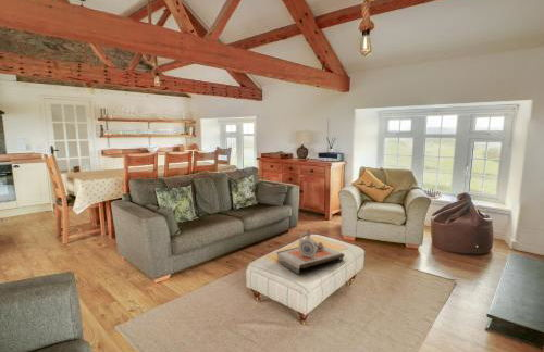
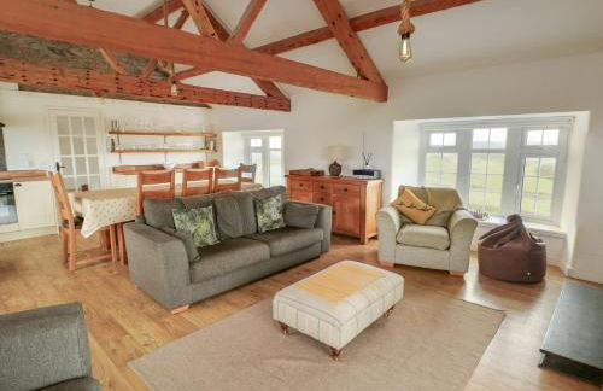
- decorative tray [276,228,345,275]
